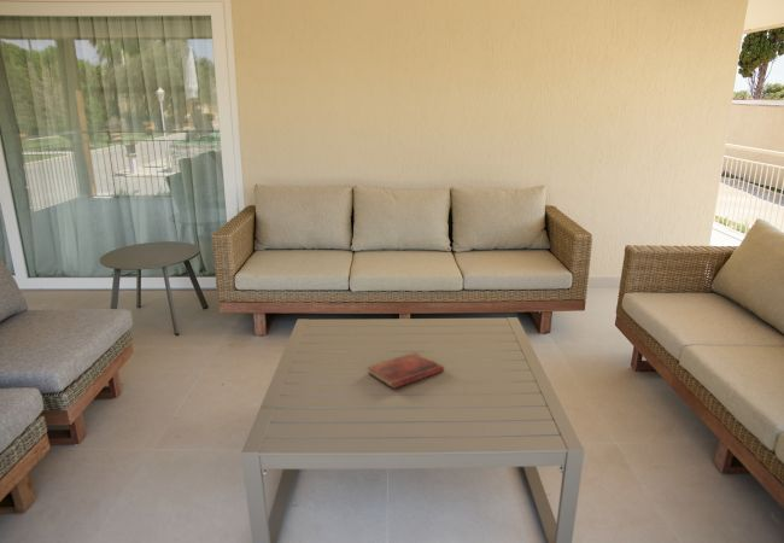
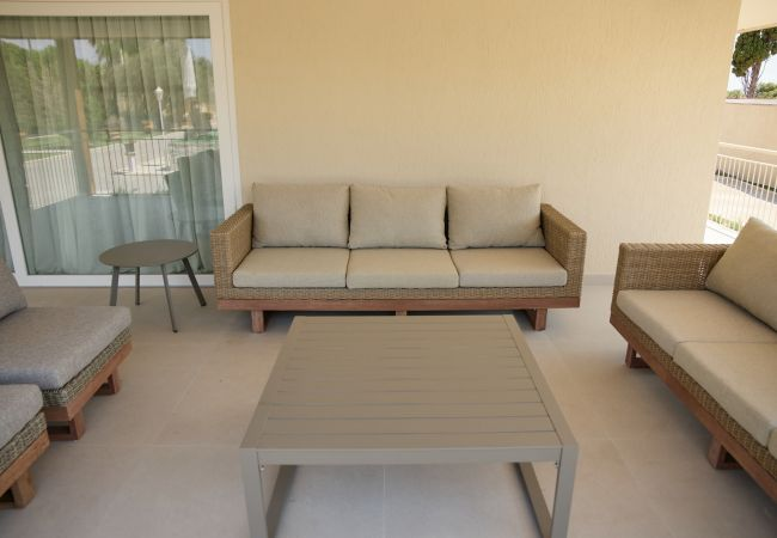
- diary [367,351,445,390]
